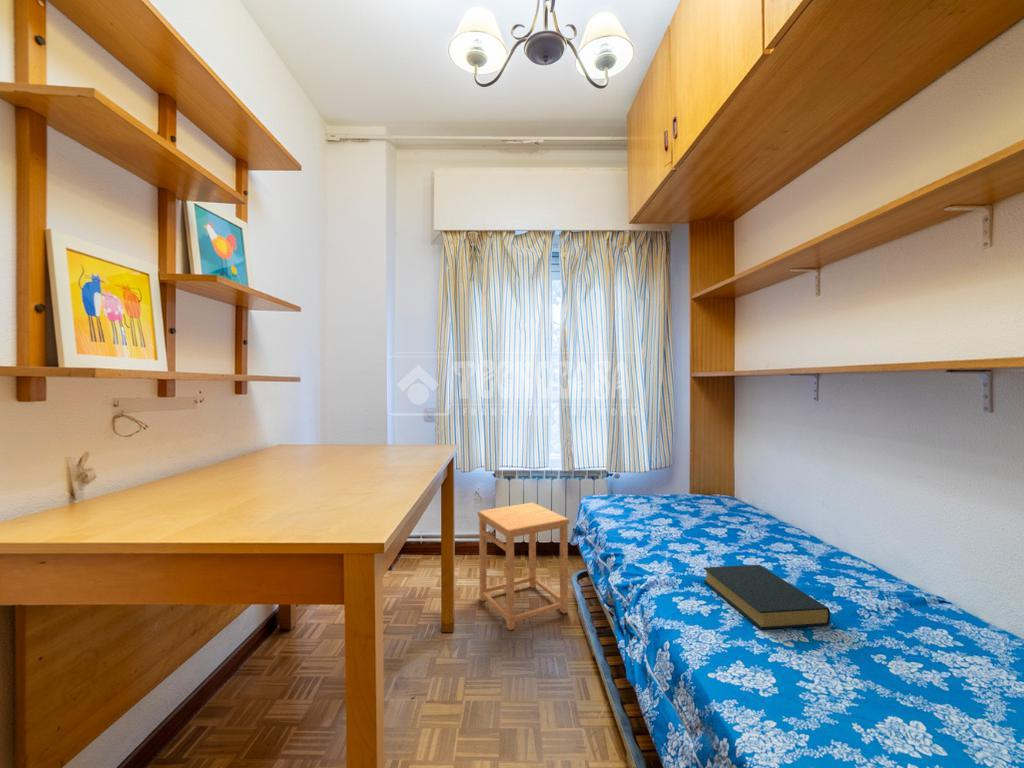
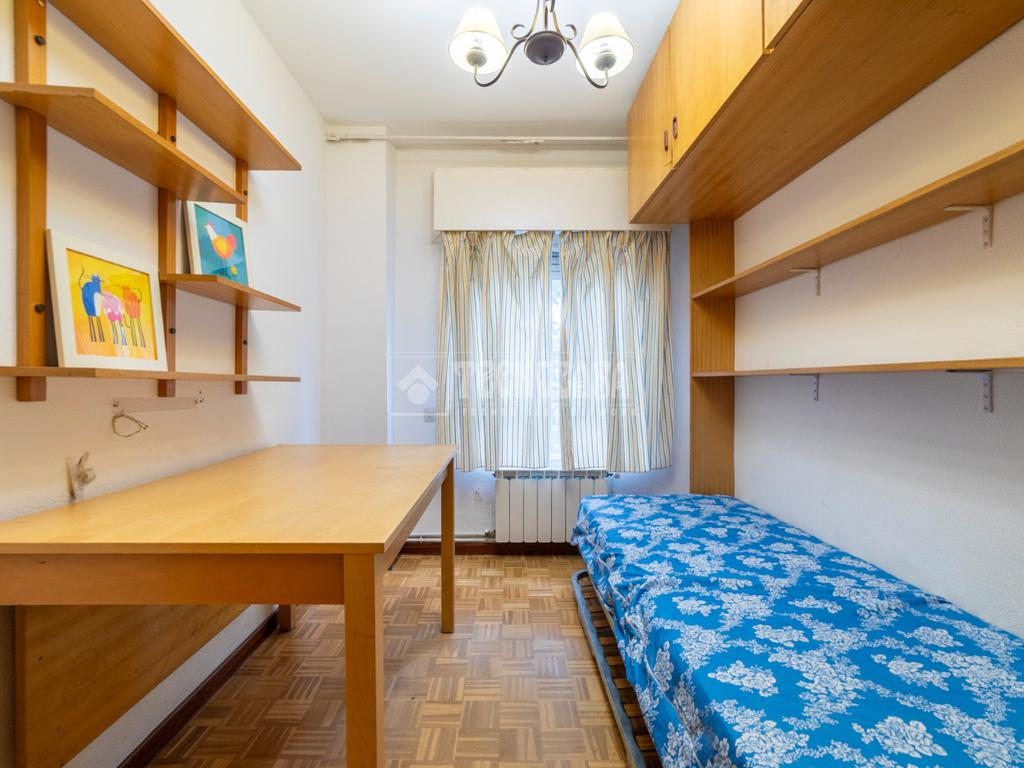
- side table [477,501,570,631]
- hardback book [702,564,831,630]
